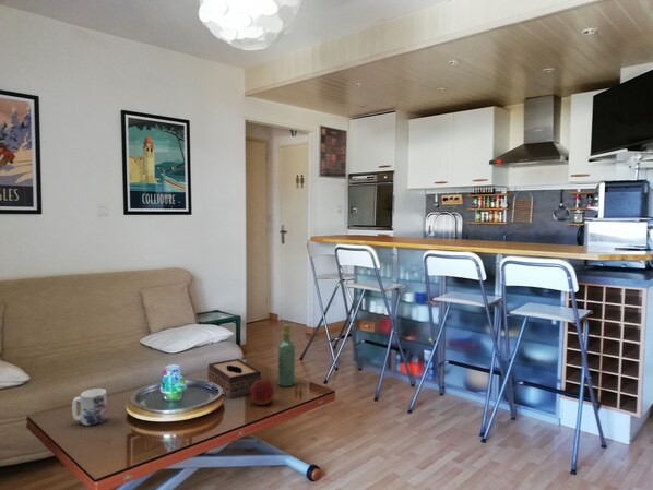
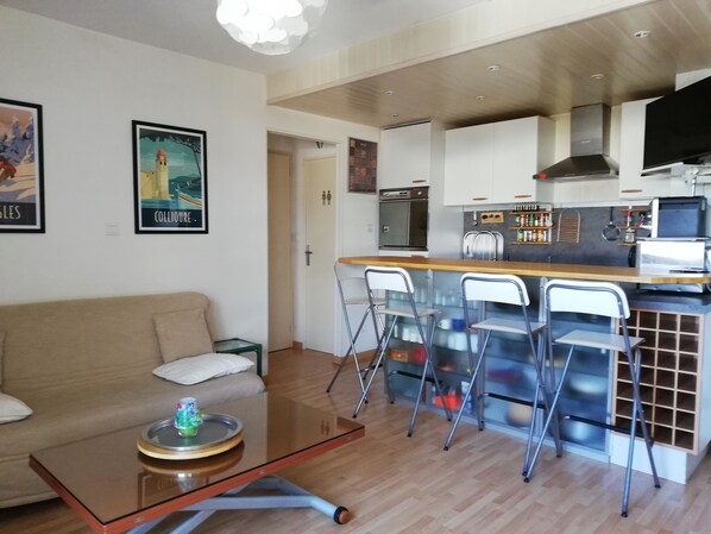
- mug [71,387,108,427]
- tissue box [206,358,263,401]
- apple [250,379,275,406]
- wine bottle [276,323,296,387]
